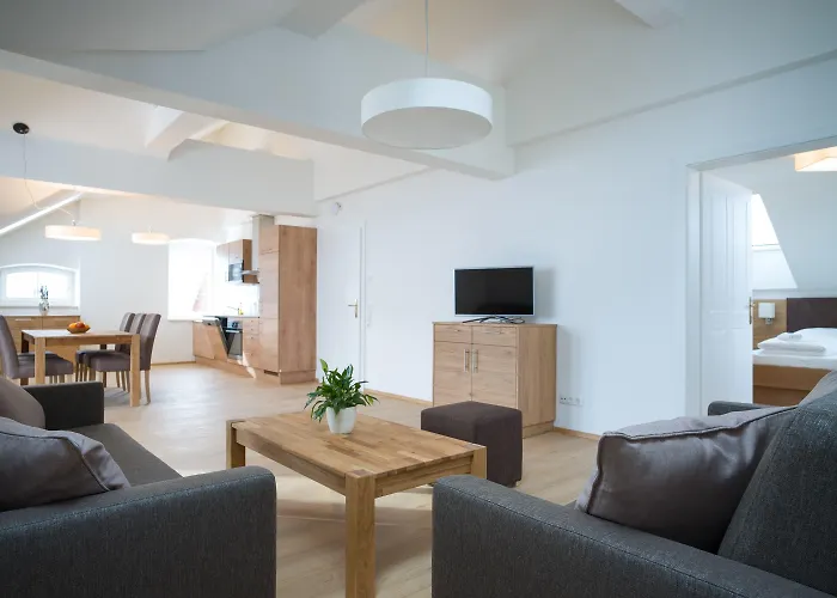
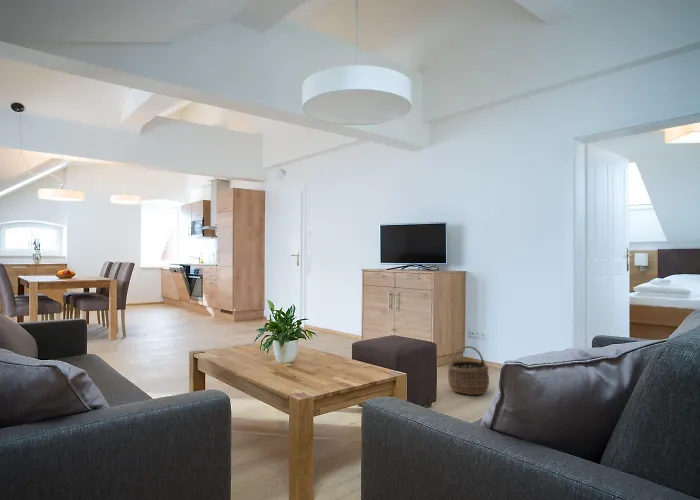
+ wicker basket [447,345,490,396]
